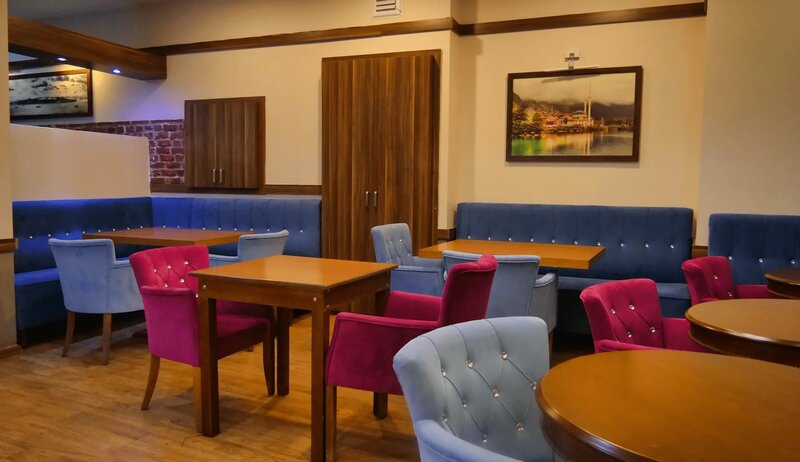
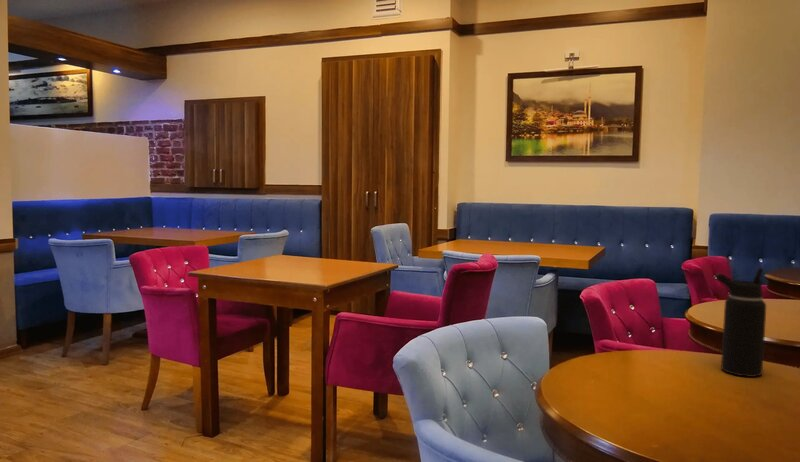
+ water bottle [713,267,767,378]
